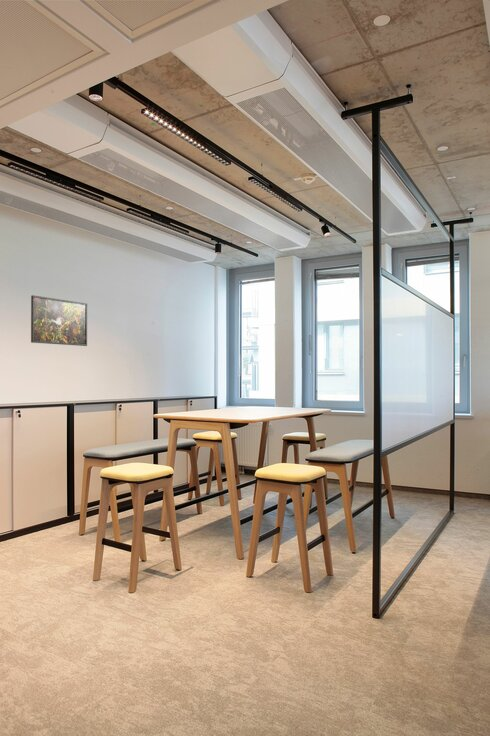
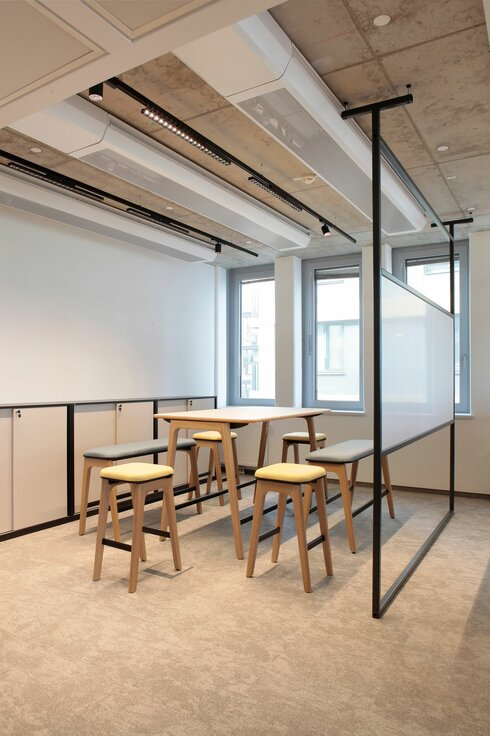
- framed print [30,294,88,347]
